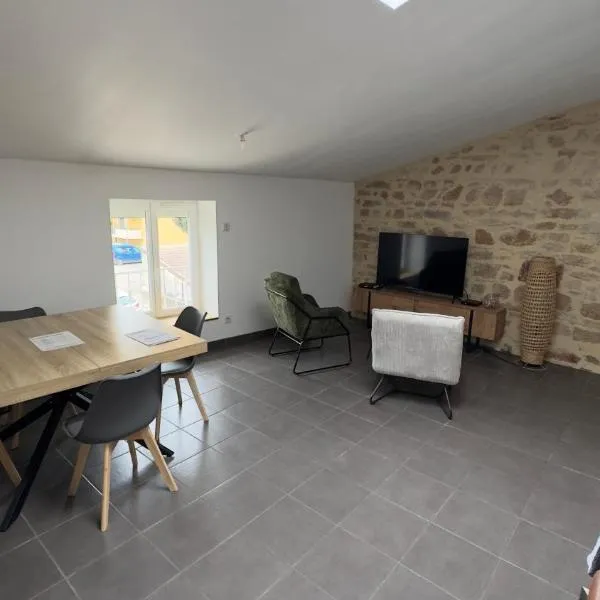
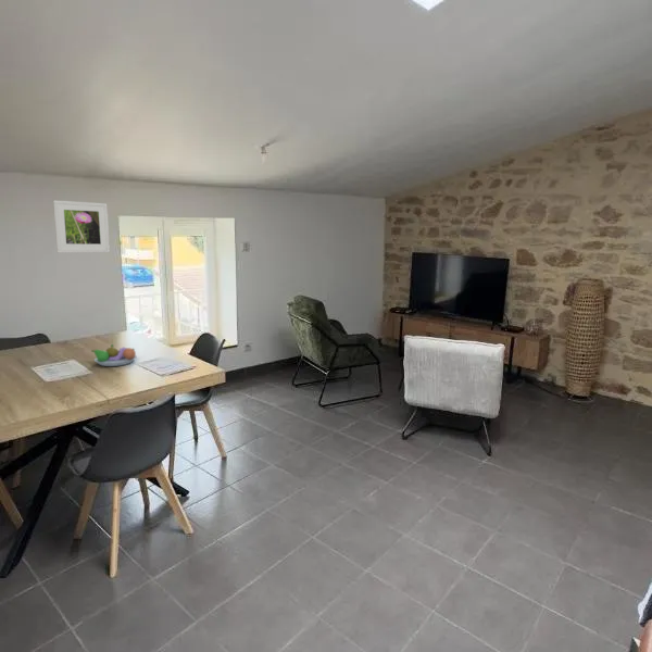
+ fruit bowl [90,343,138,367]
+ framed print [52,199,111,253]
